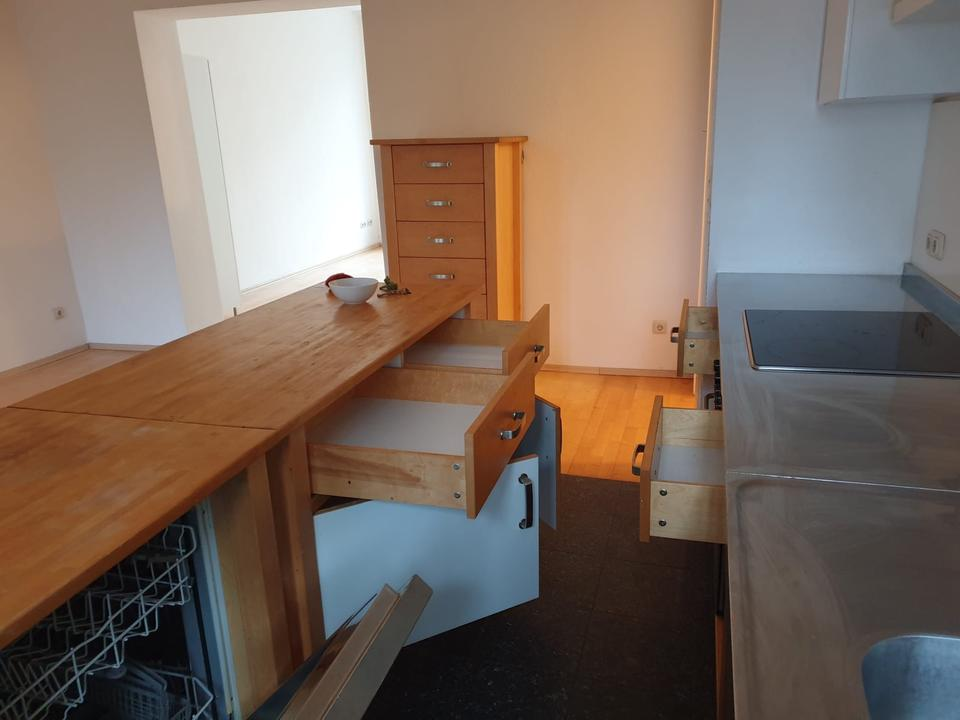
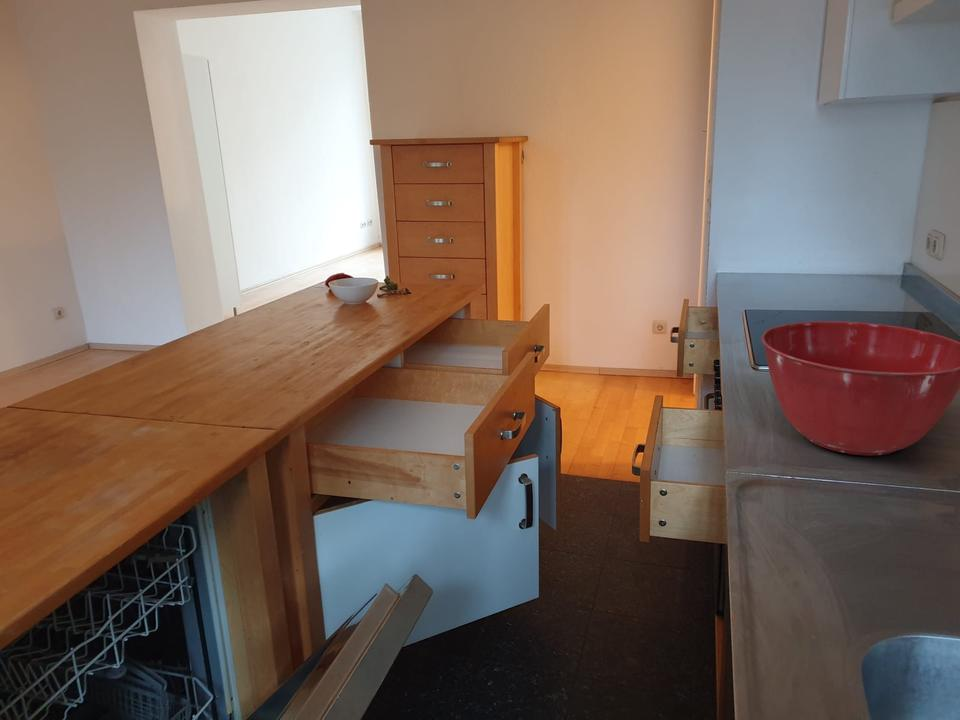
+ mixing bowl [761,320,960,456]
